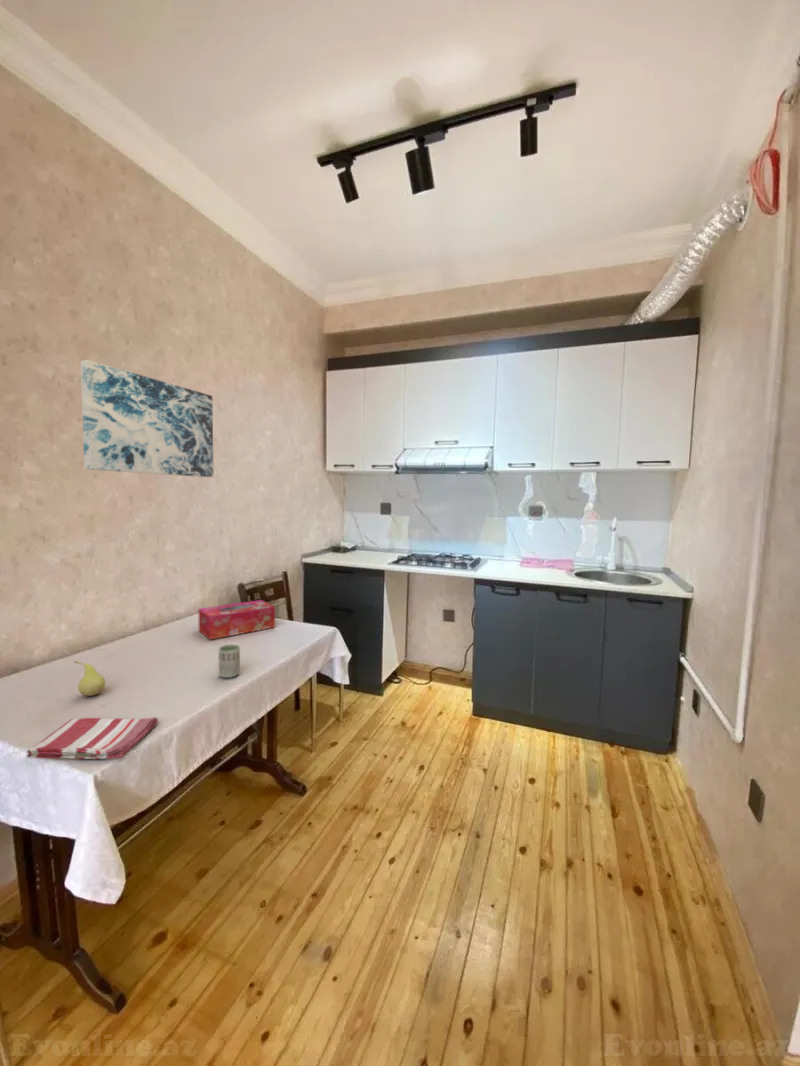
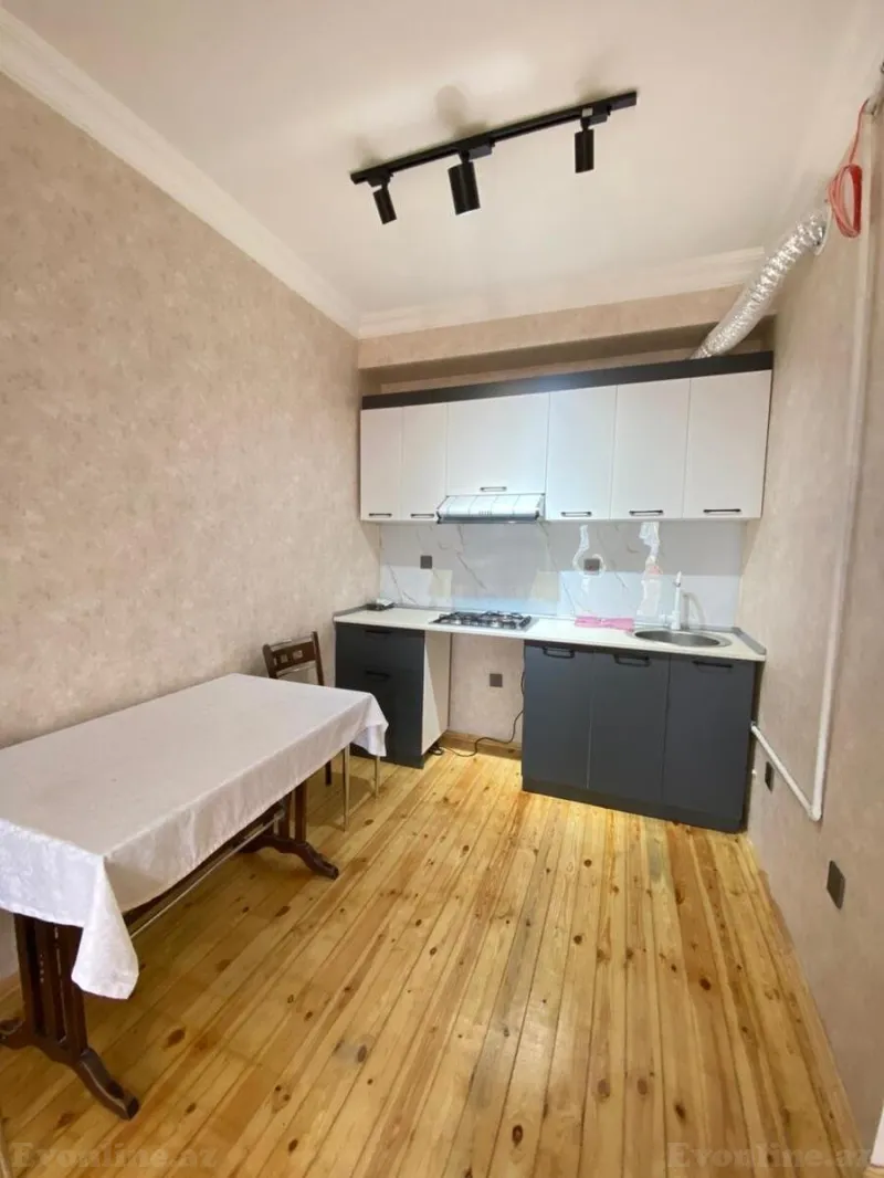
- tissue box [197,599,276,641]
- wall art [79,359,214,478]
- cup [218,643,241,679]
- fruit [73,660,106,697]
- dish towel [25,716,159,760]
